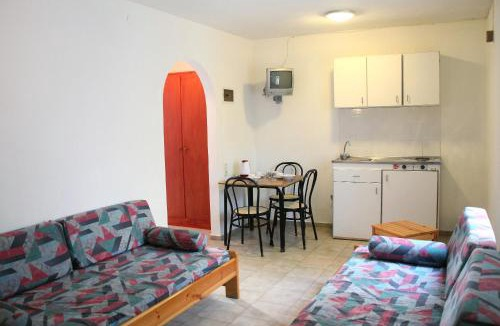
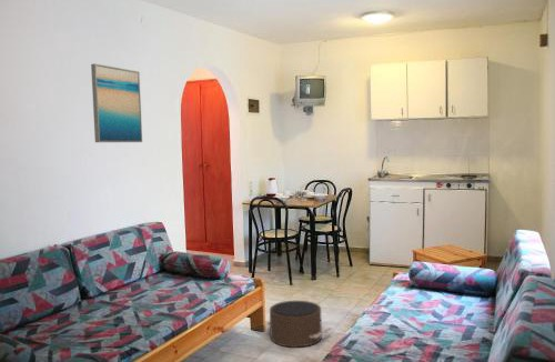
+ wall art [90,62,143,143]
+ pouf [266,300,334,349]
